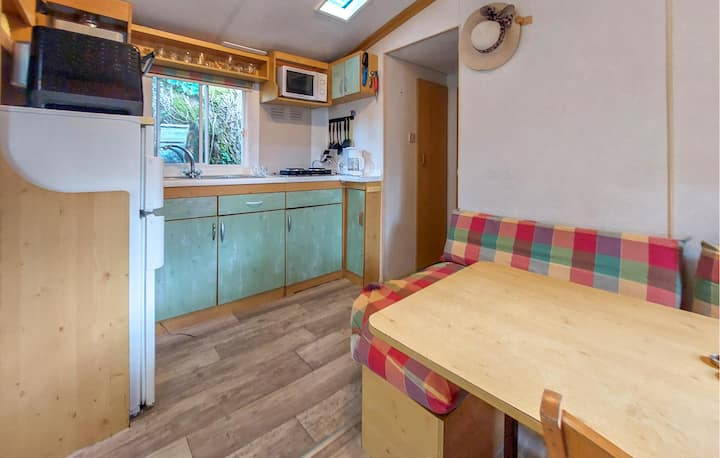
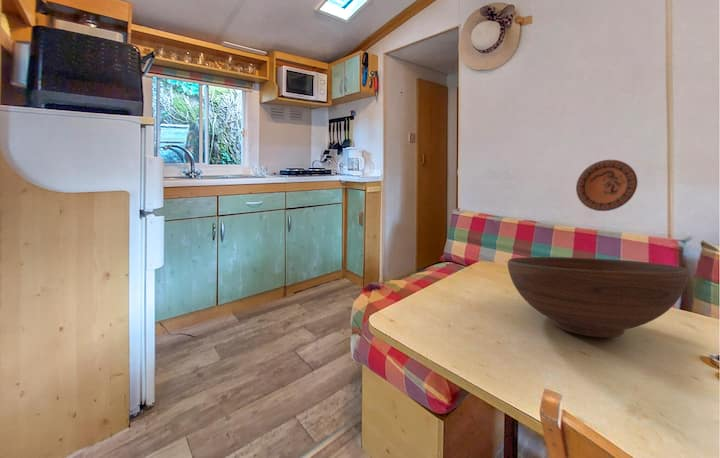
+ decorative plate [575,159,639,212]
+ fruit bowl [507,256,690,338]
